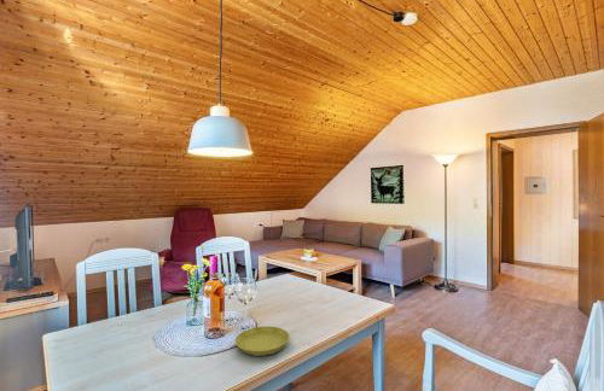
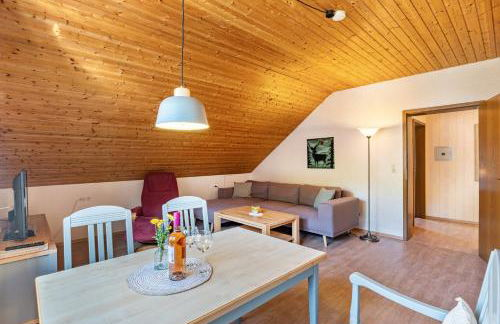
- saucer [234,326,291,357]
